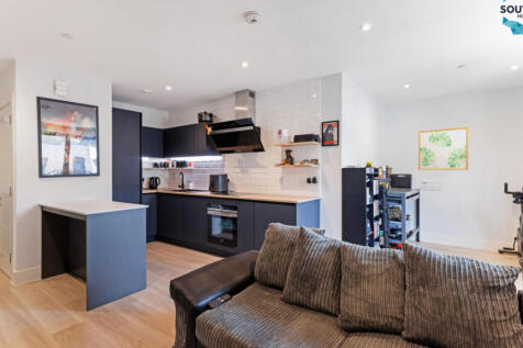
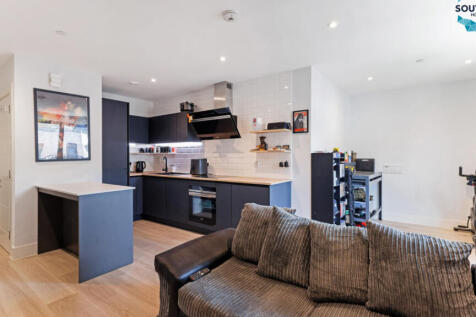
- wall art [418,126,469,171]
